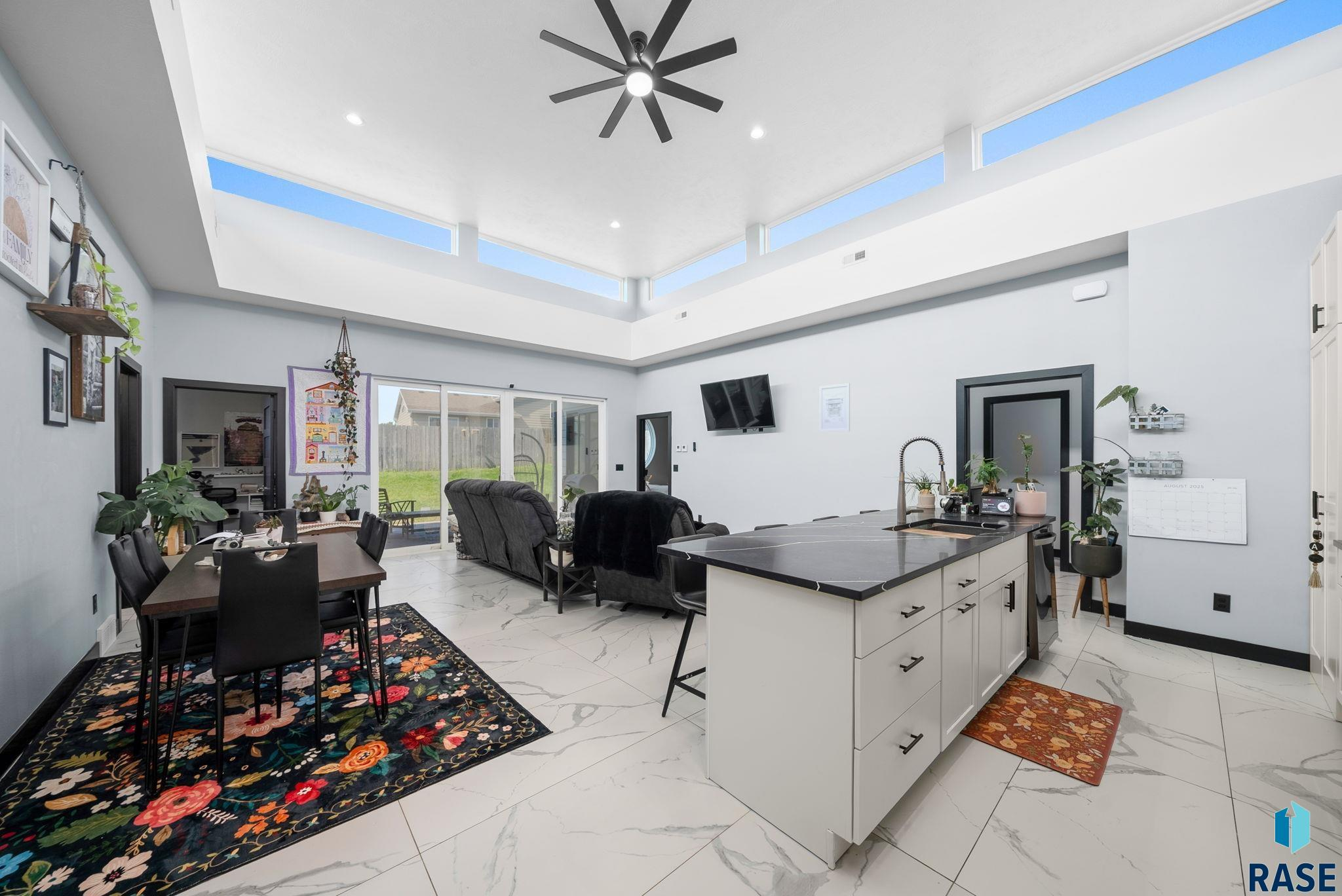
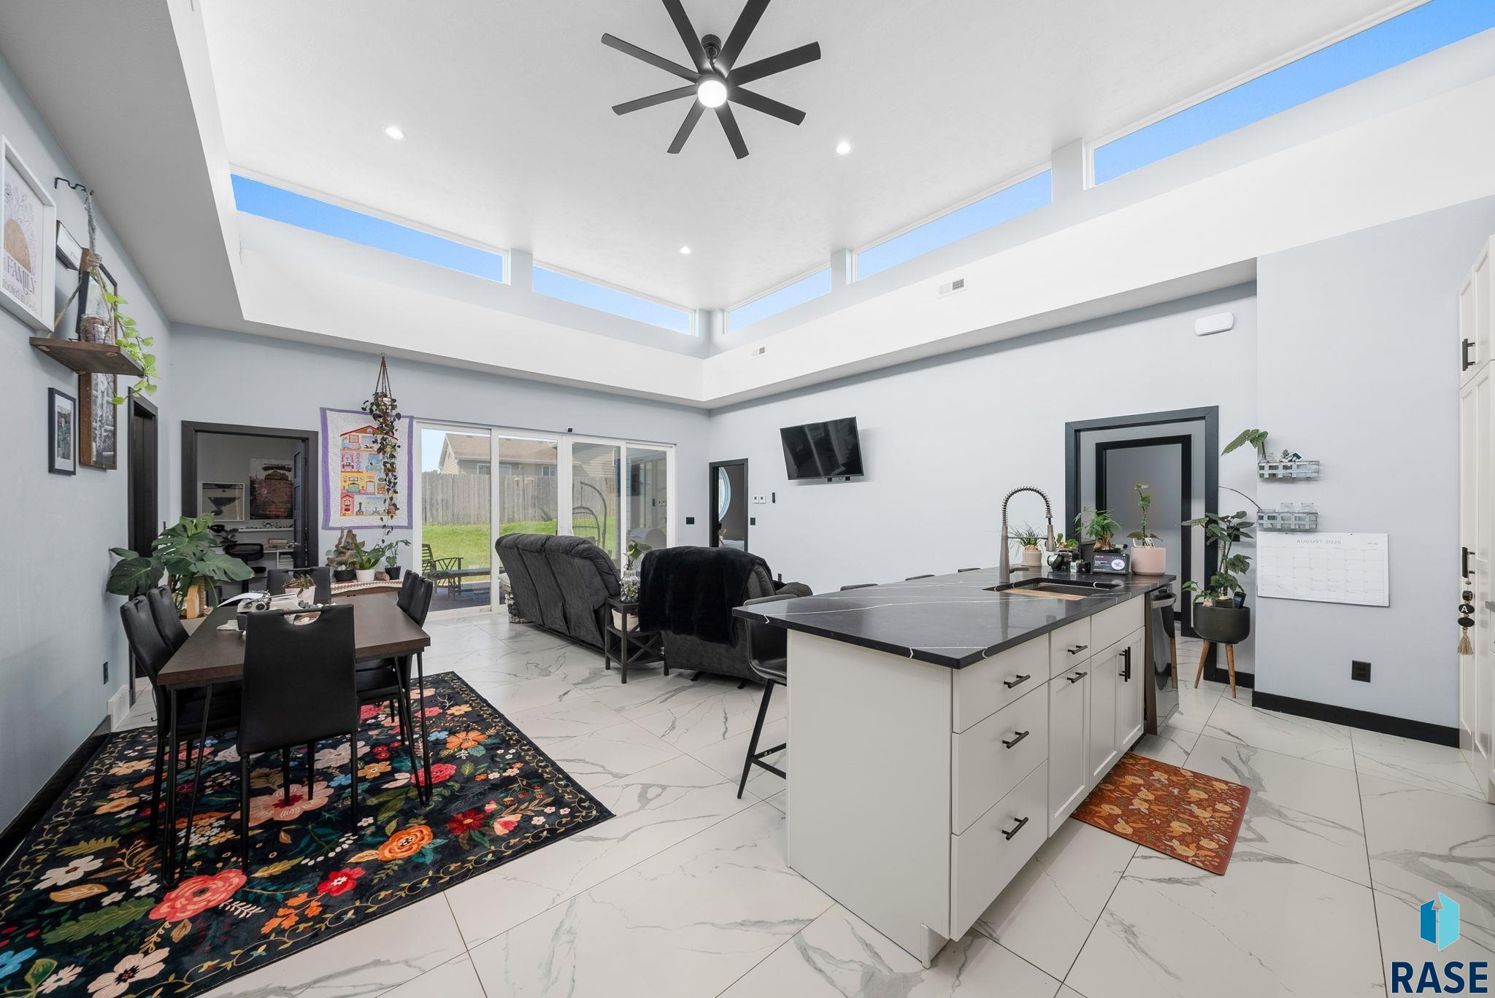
- wall art [819,383,851,433]
